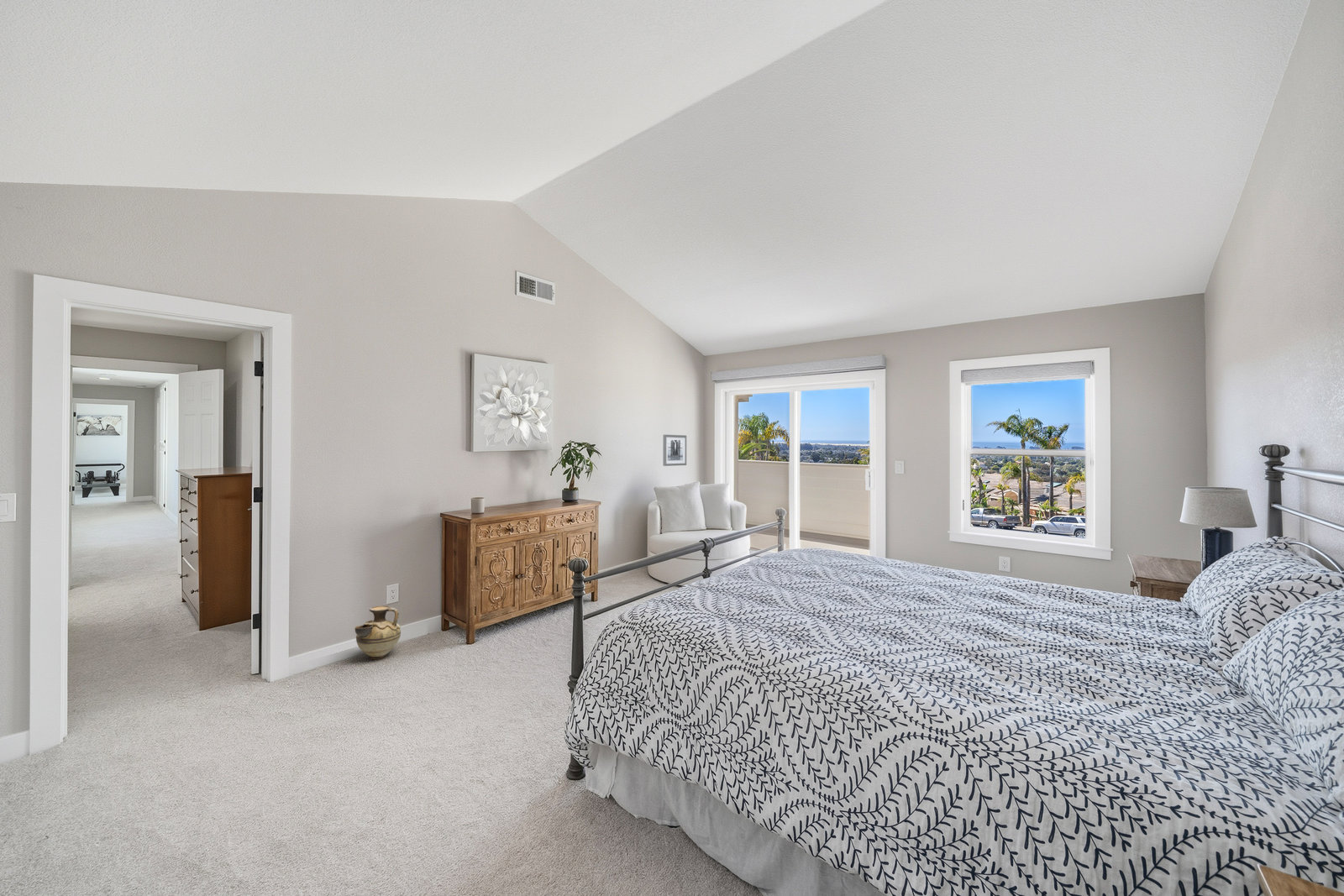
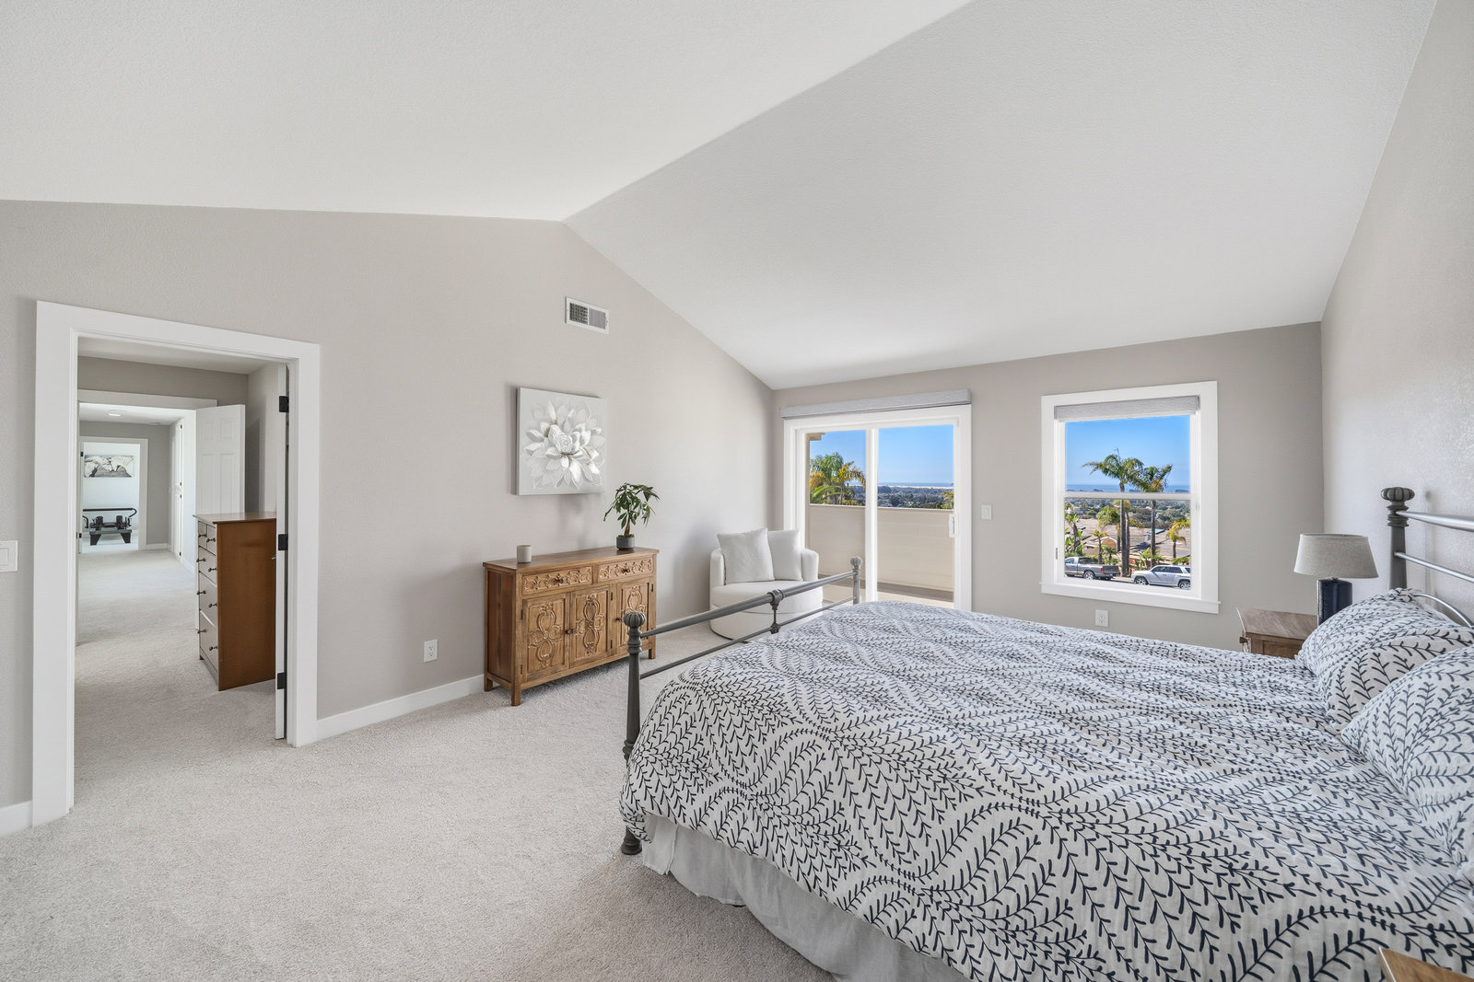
- ceramic jug [354,605,402,660]
- wall art [662,434,687,467]
